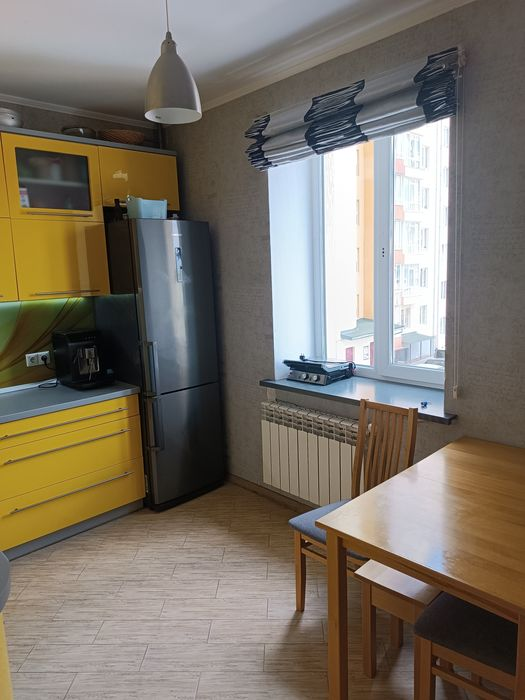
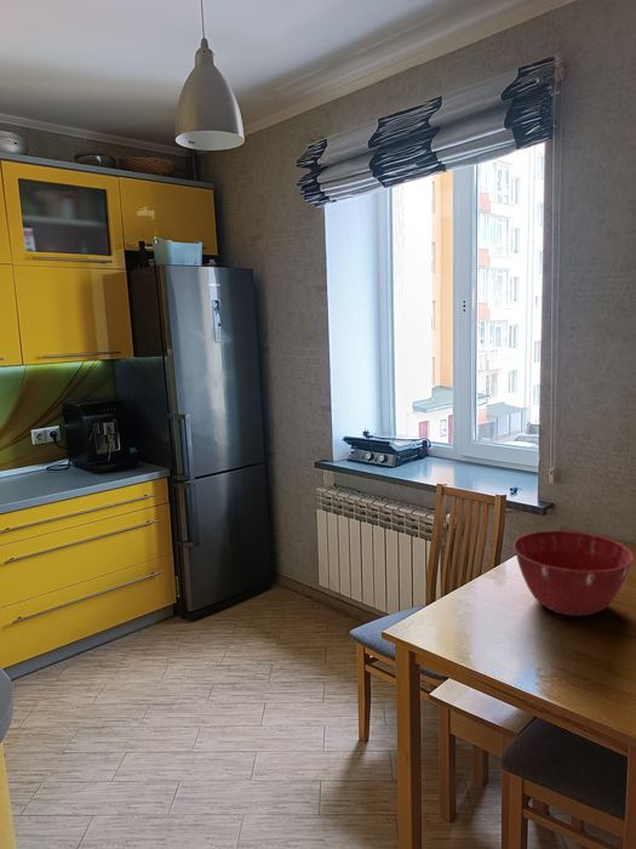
+ mixing bowl [512,530,635,617]
